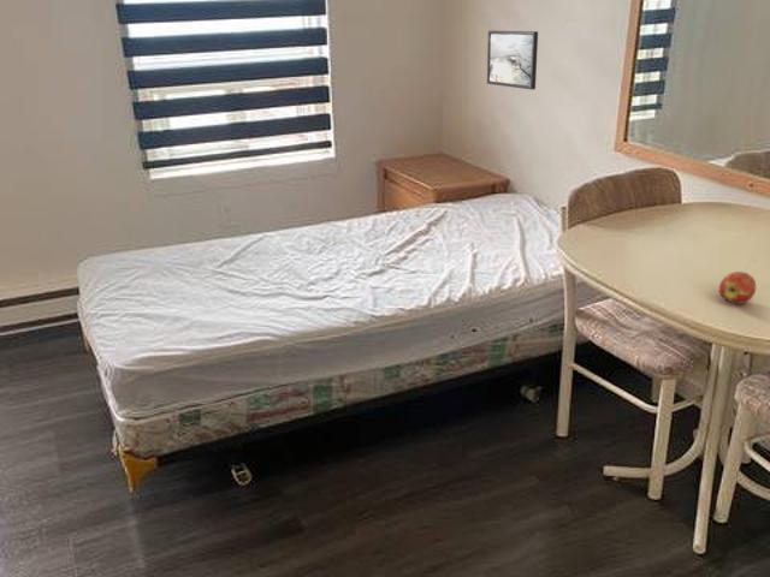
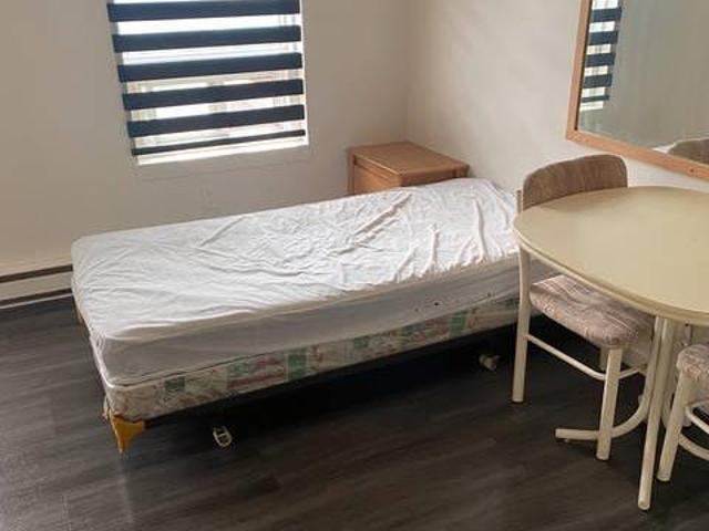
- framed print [486,30,539,91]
- apple [718,270,757,305]
